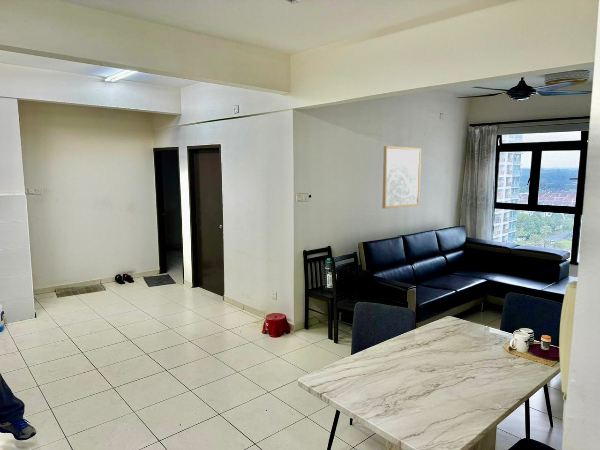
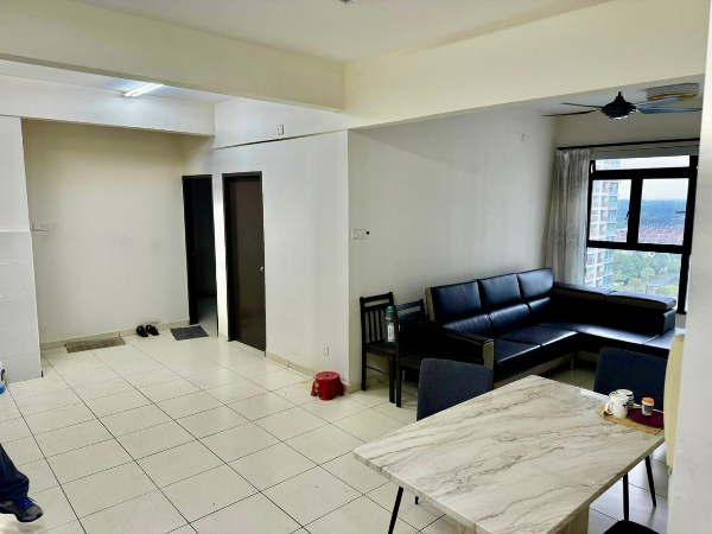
- wall art [381,145,422,209]
